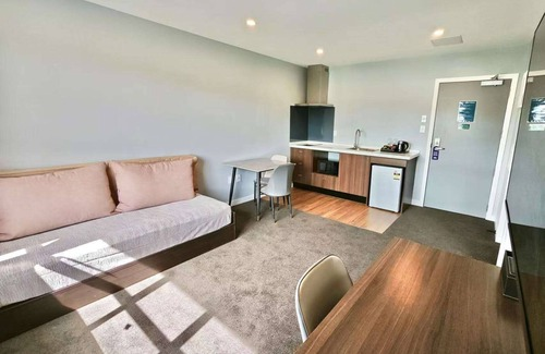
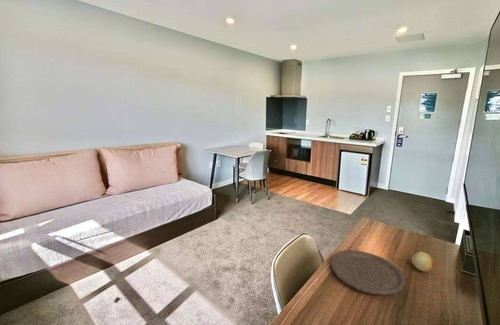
+ plate [330,249,406,296]
+ fruit [411,251,436,274]
